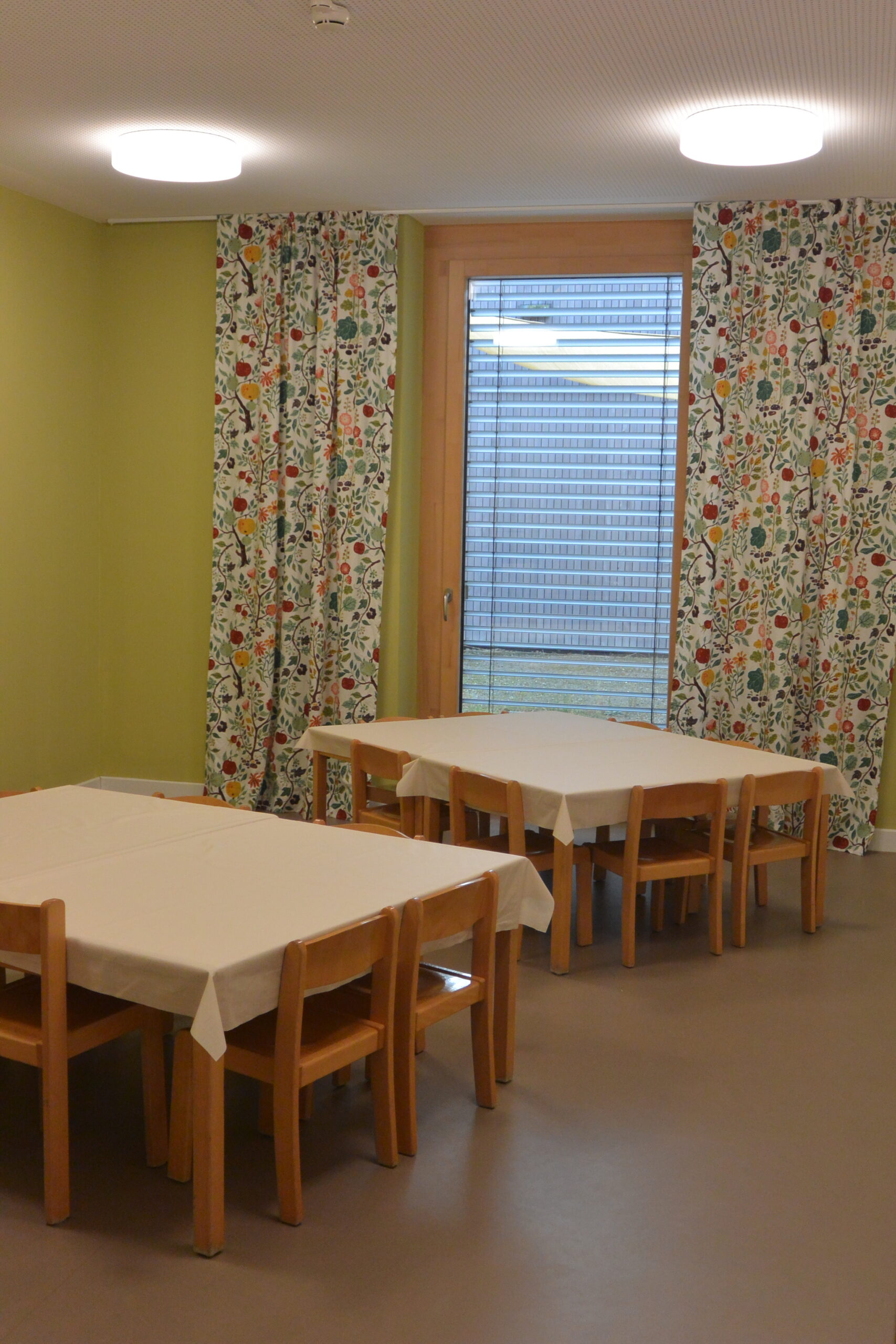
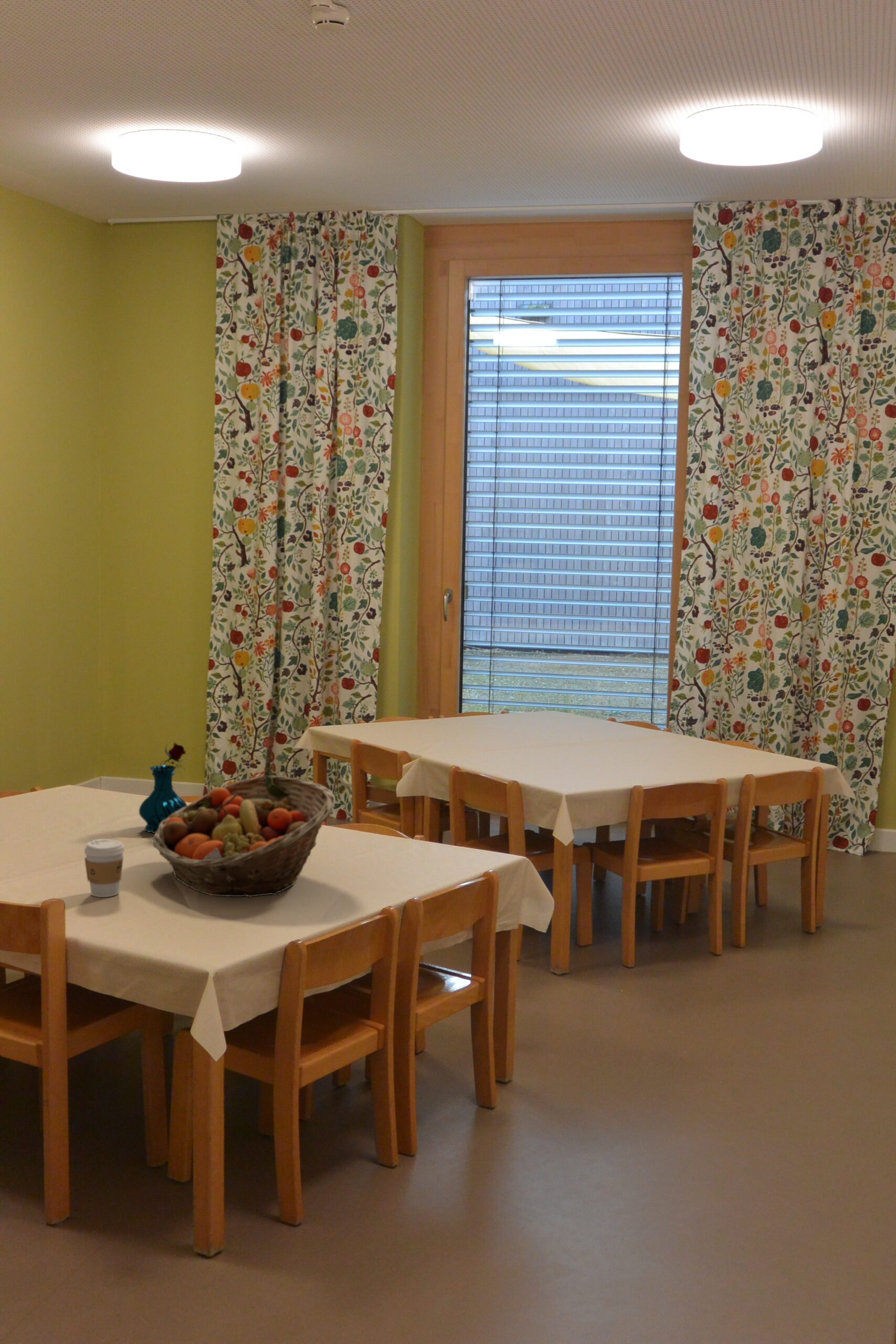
+ coffee cup [84,838,125,898]
+ fruit basket [152,775,336,897]
+ vase [139,740,187,834]
